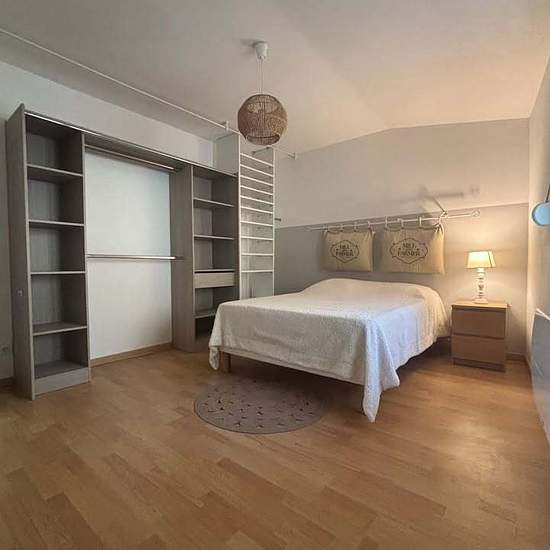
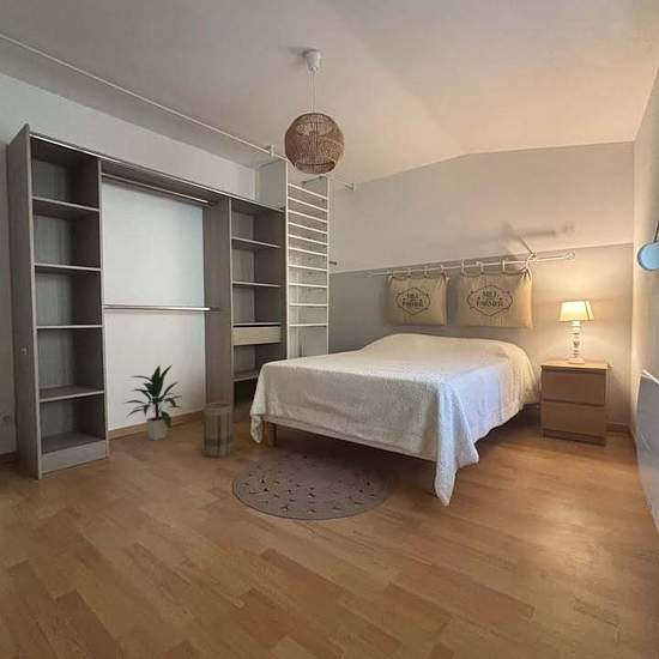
+ indoor plant [119,363,183,441]
+ basket [201,401,235,459]
